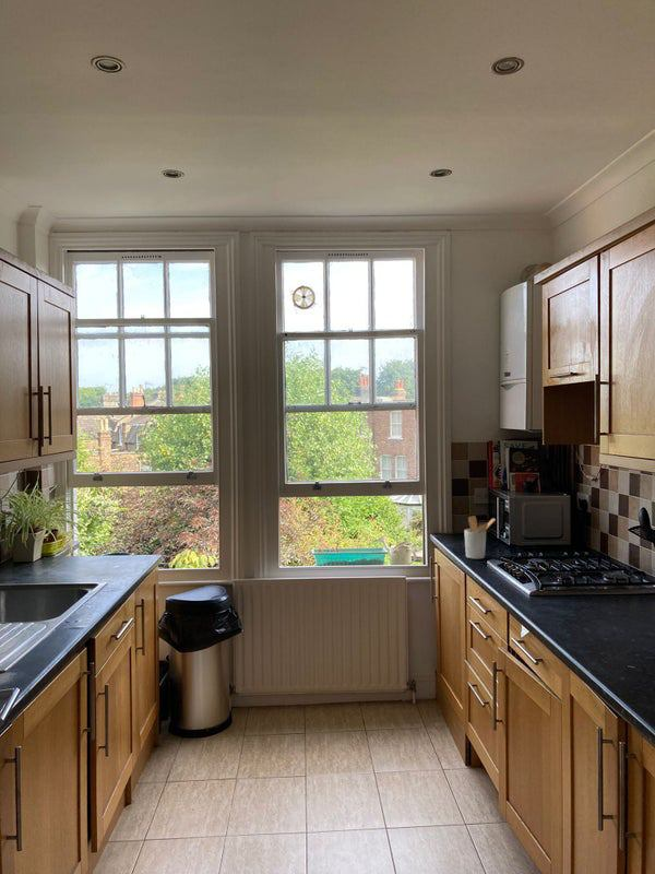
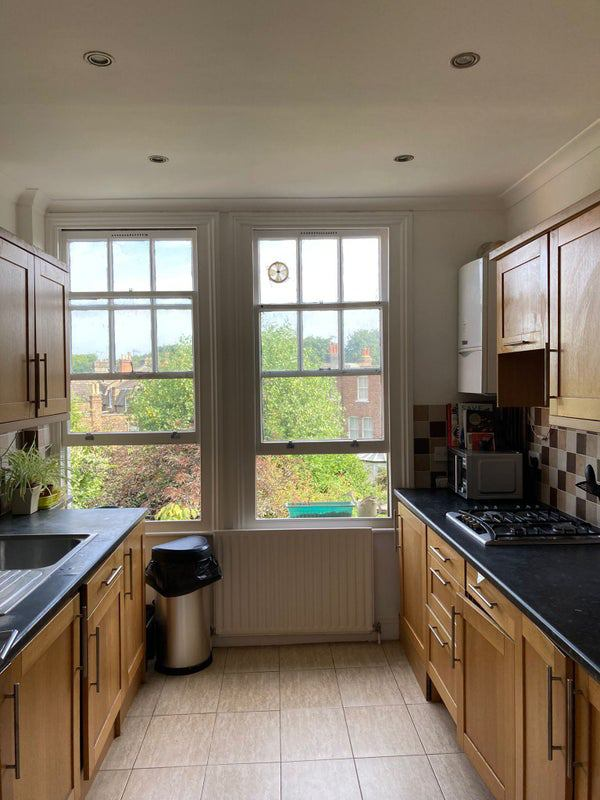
- utensil holder [463,515,497,559]
